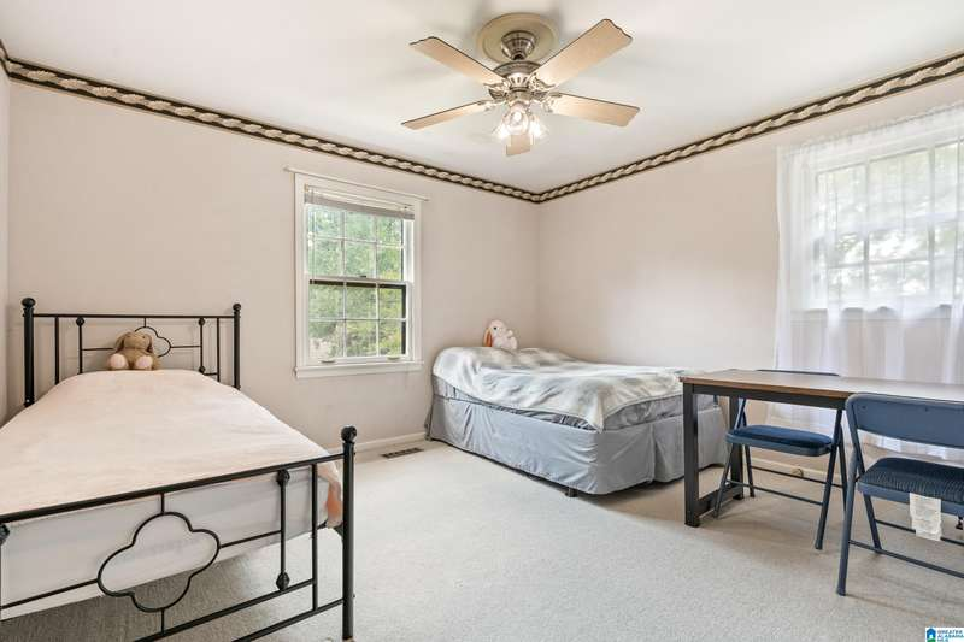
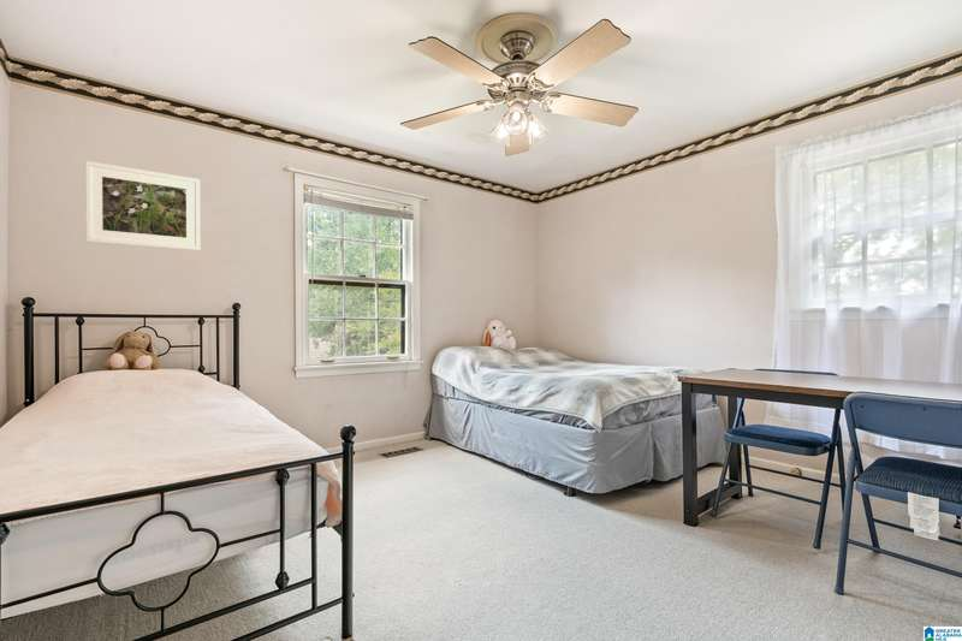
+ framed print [84,160,201,251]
